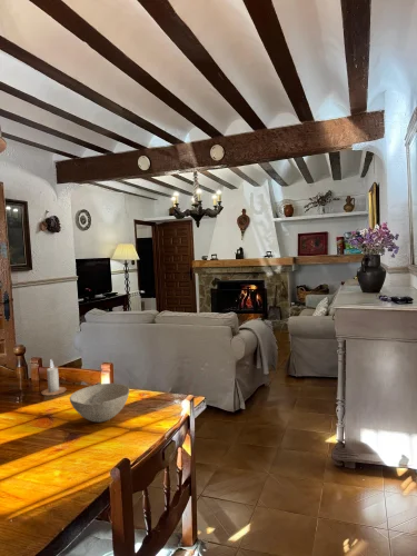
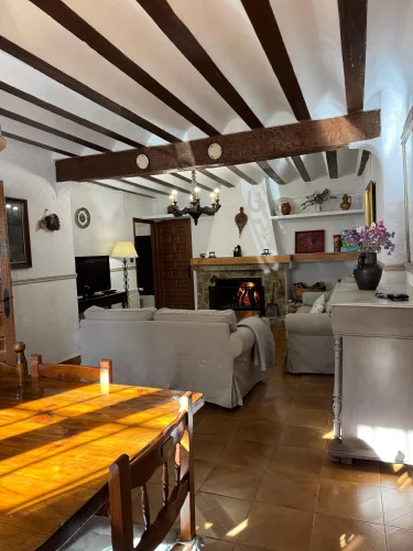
- bowl [69,383,130,423]
- candle [40,358,67,397]
